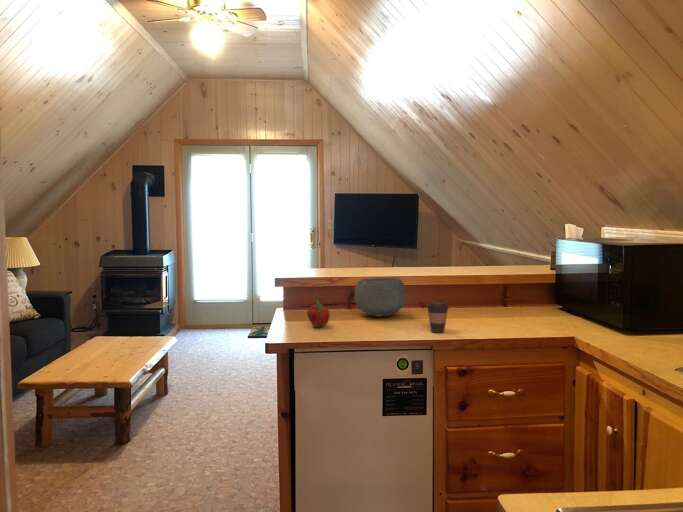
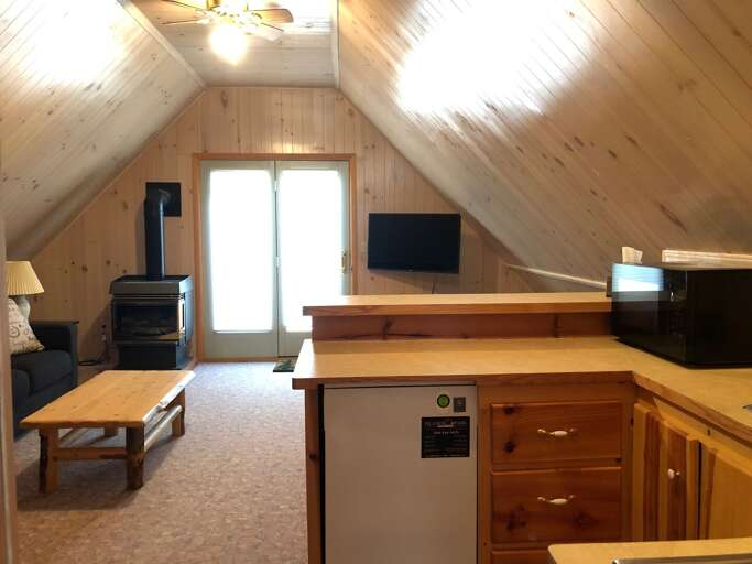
- bowl [354,276,408,317]
- coffee cup [425,300,450,334]
- fruit [306,298,331,328]
